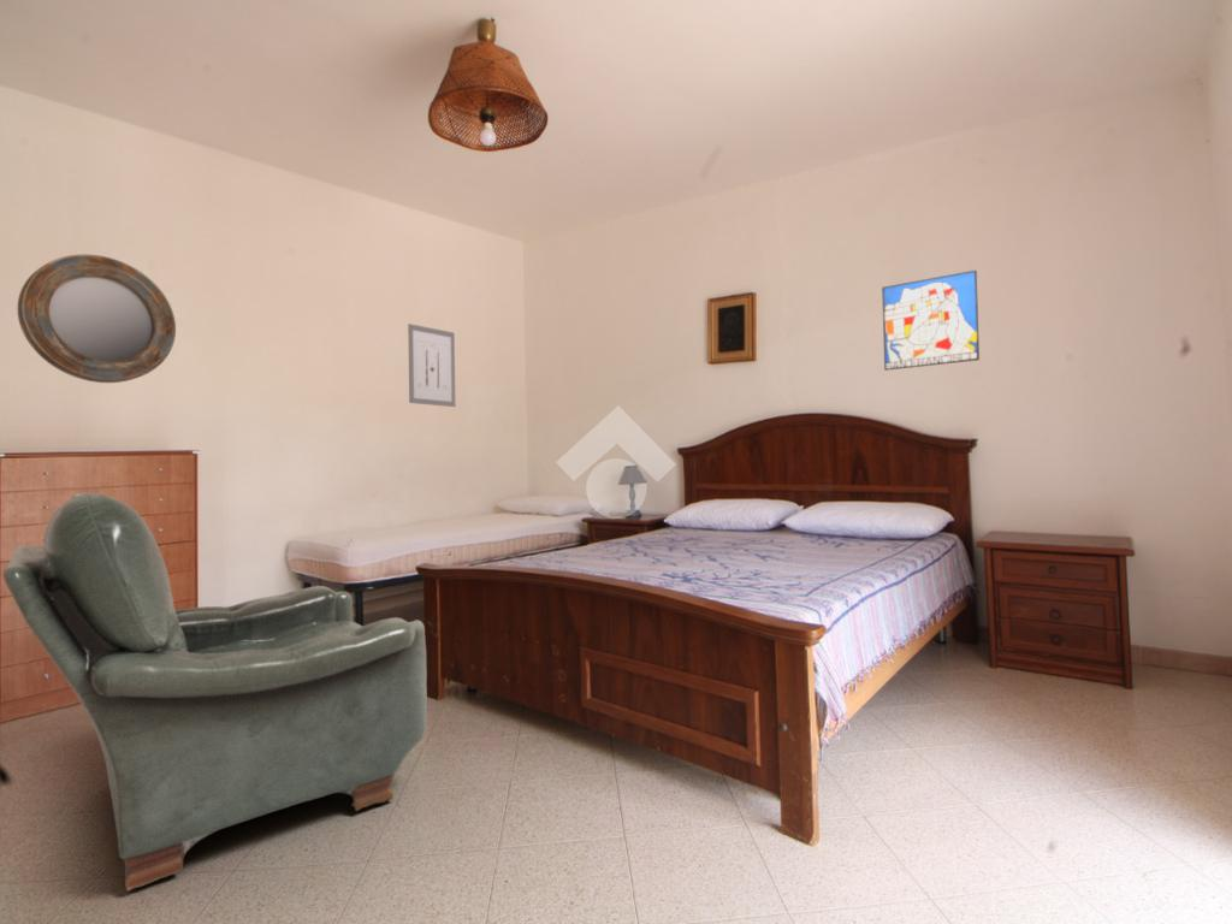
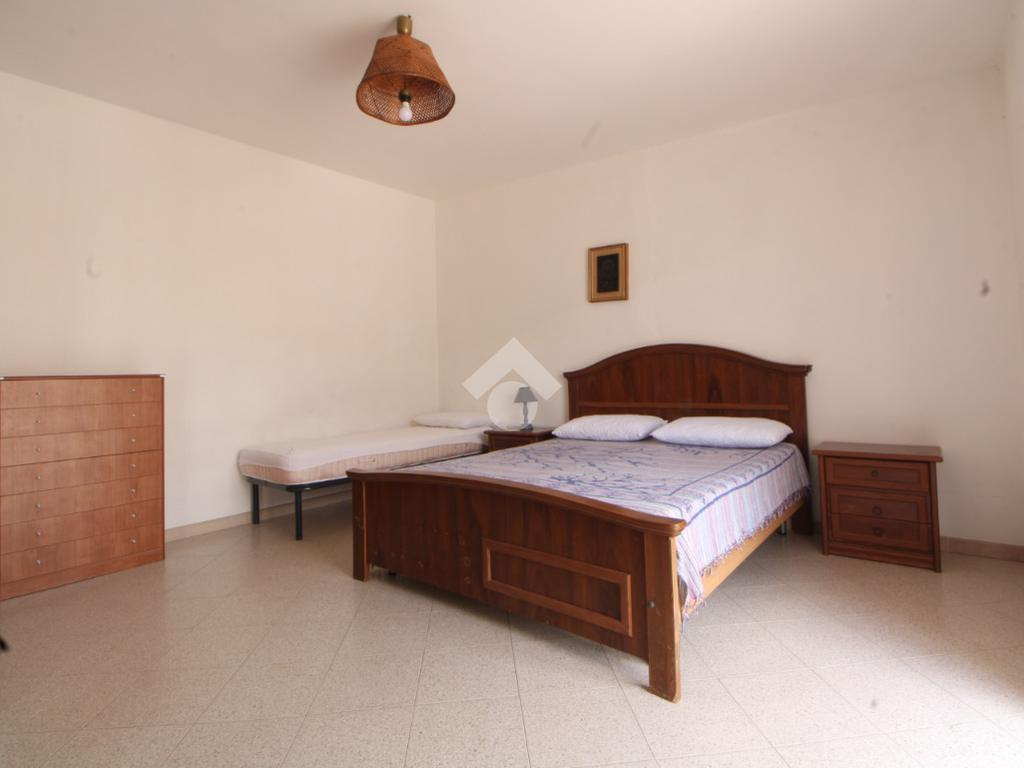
- wall art [881,270,981,372]
- armchair [2,492,428,892]
- home mirror [16,253,177,384]
- wall art [407,322,456,408]
